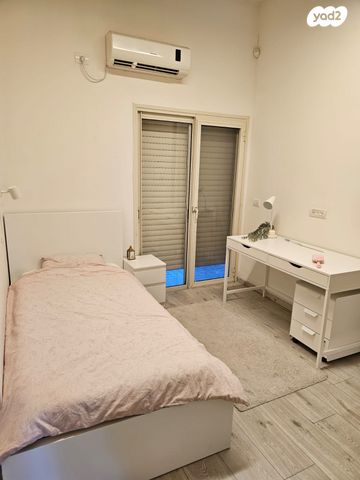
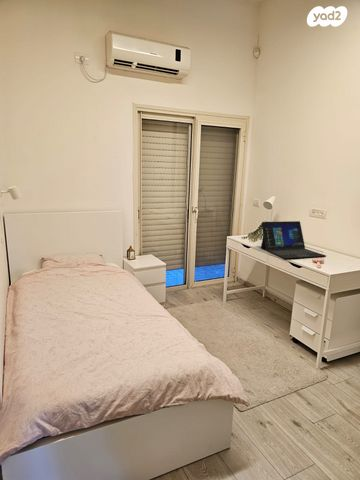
+ laptop [260,220,327,260]
